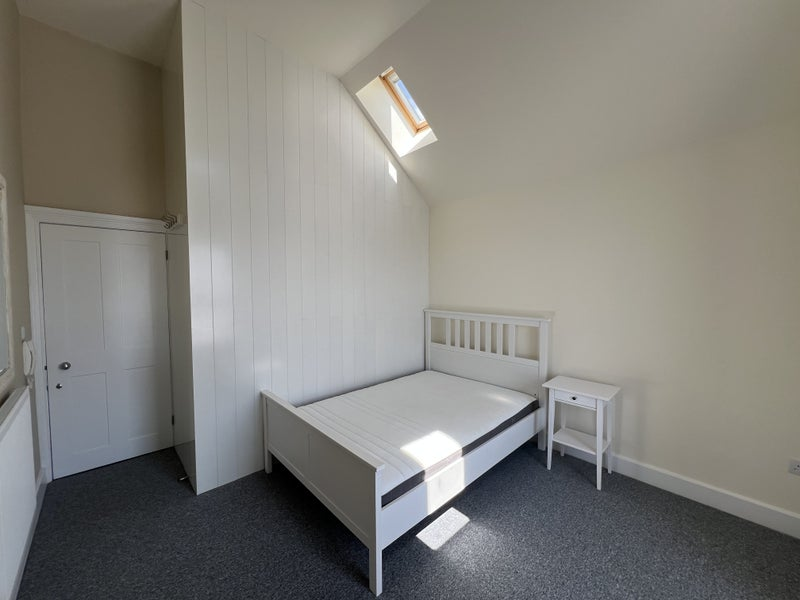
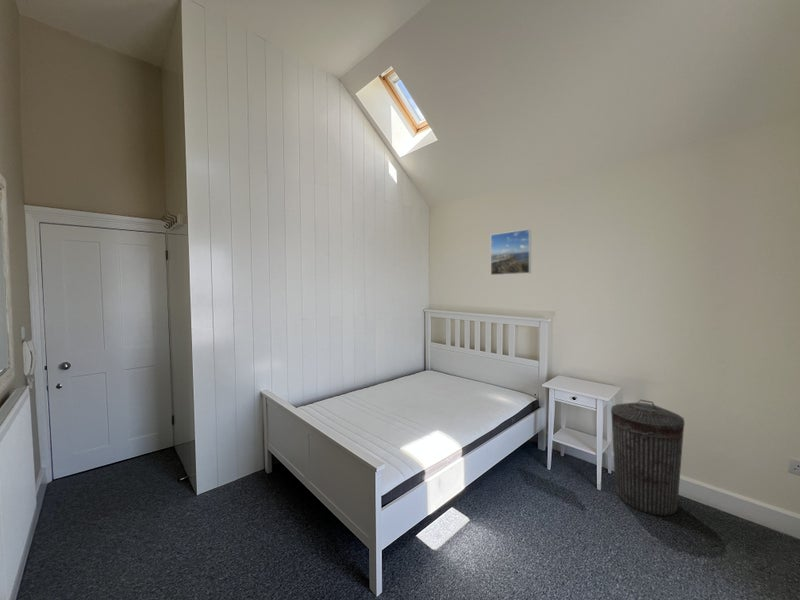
+ trash can [610,399,685,517]
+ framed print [490,228,532,276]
